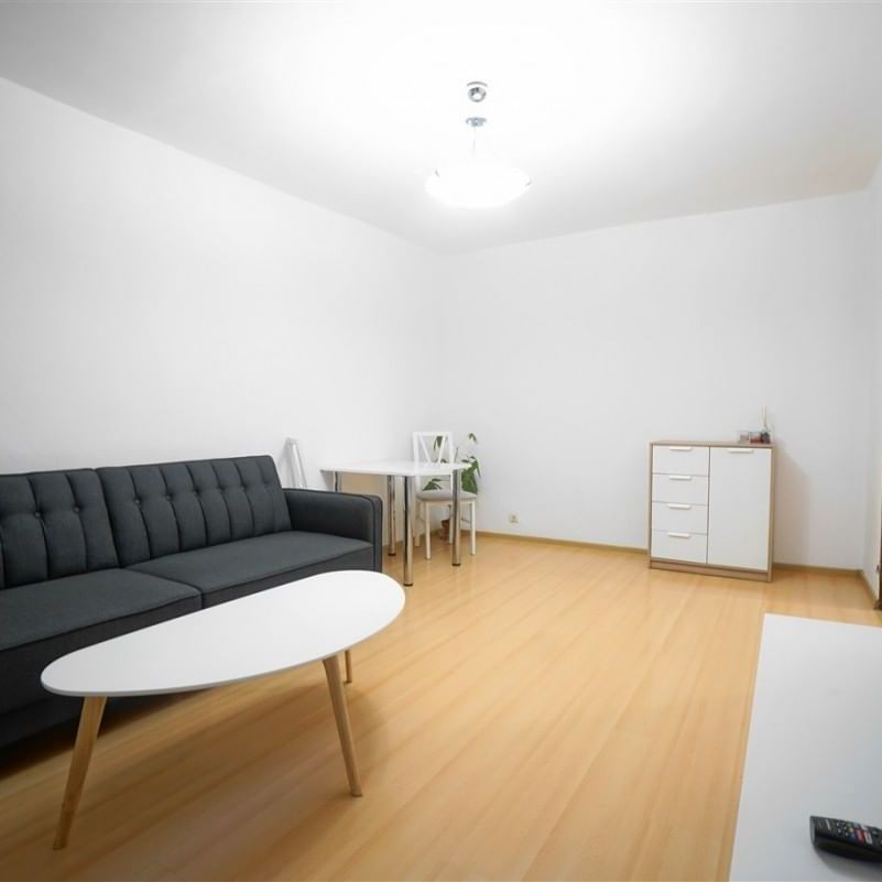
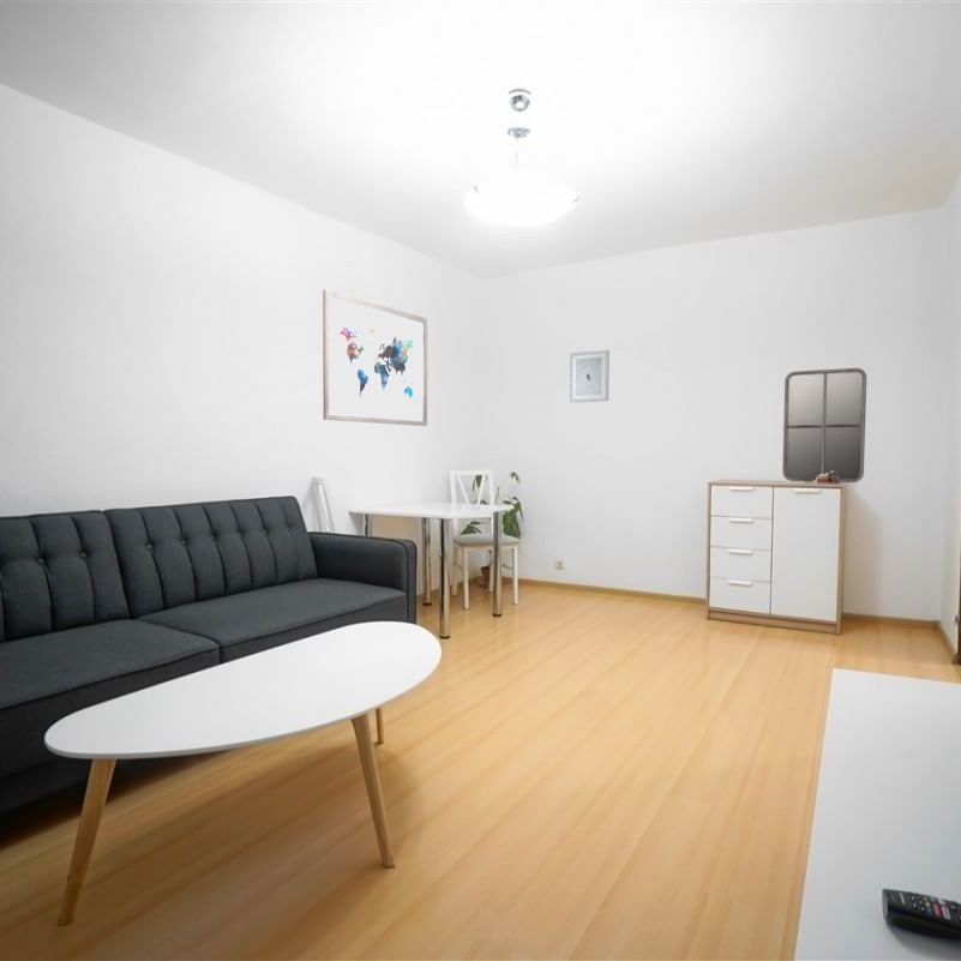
+ wall art [569,349,611,404]
+ home mirror [781,367,867,483]
+ wall art [322,288,428,427]
